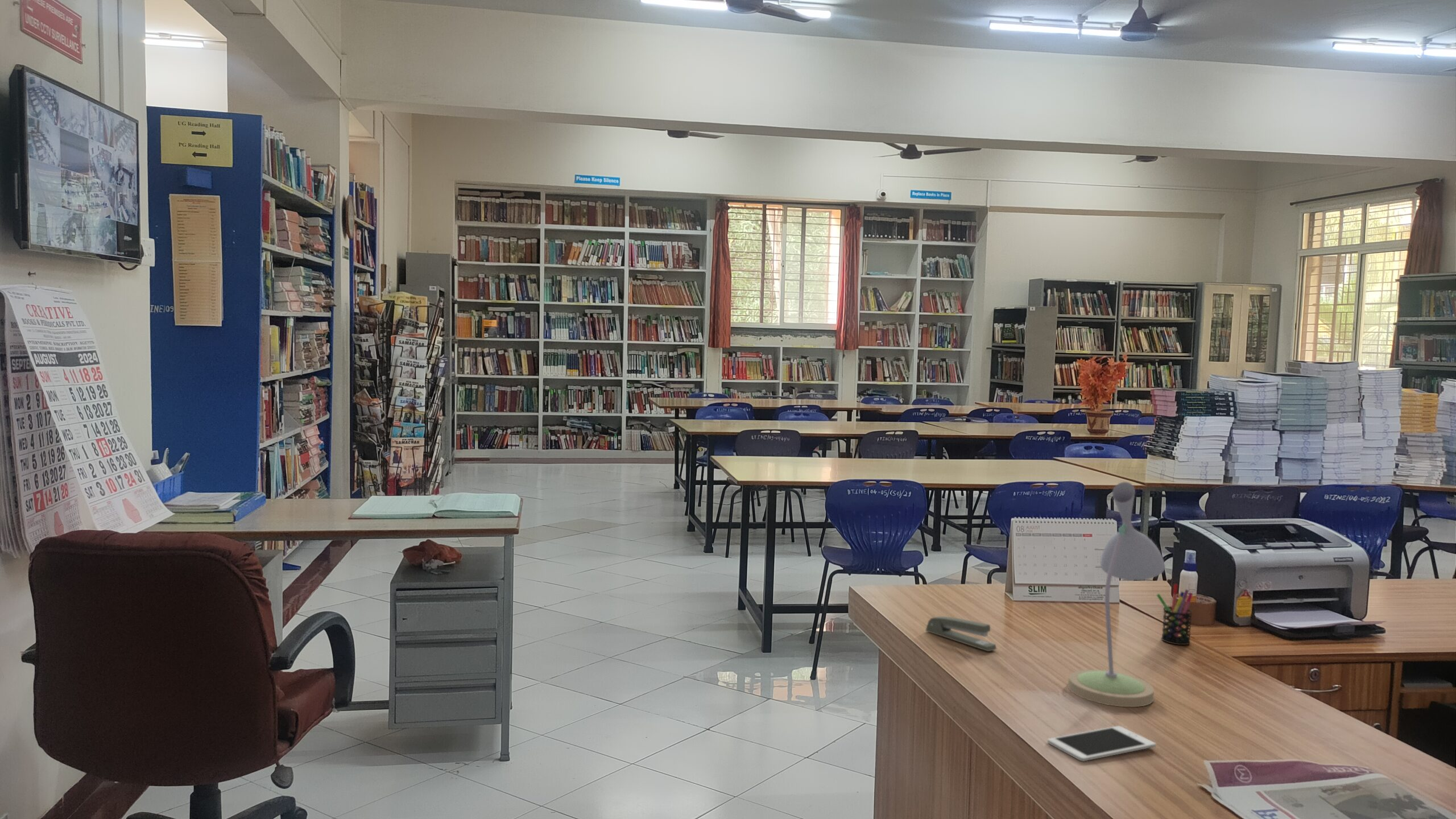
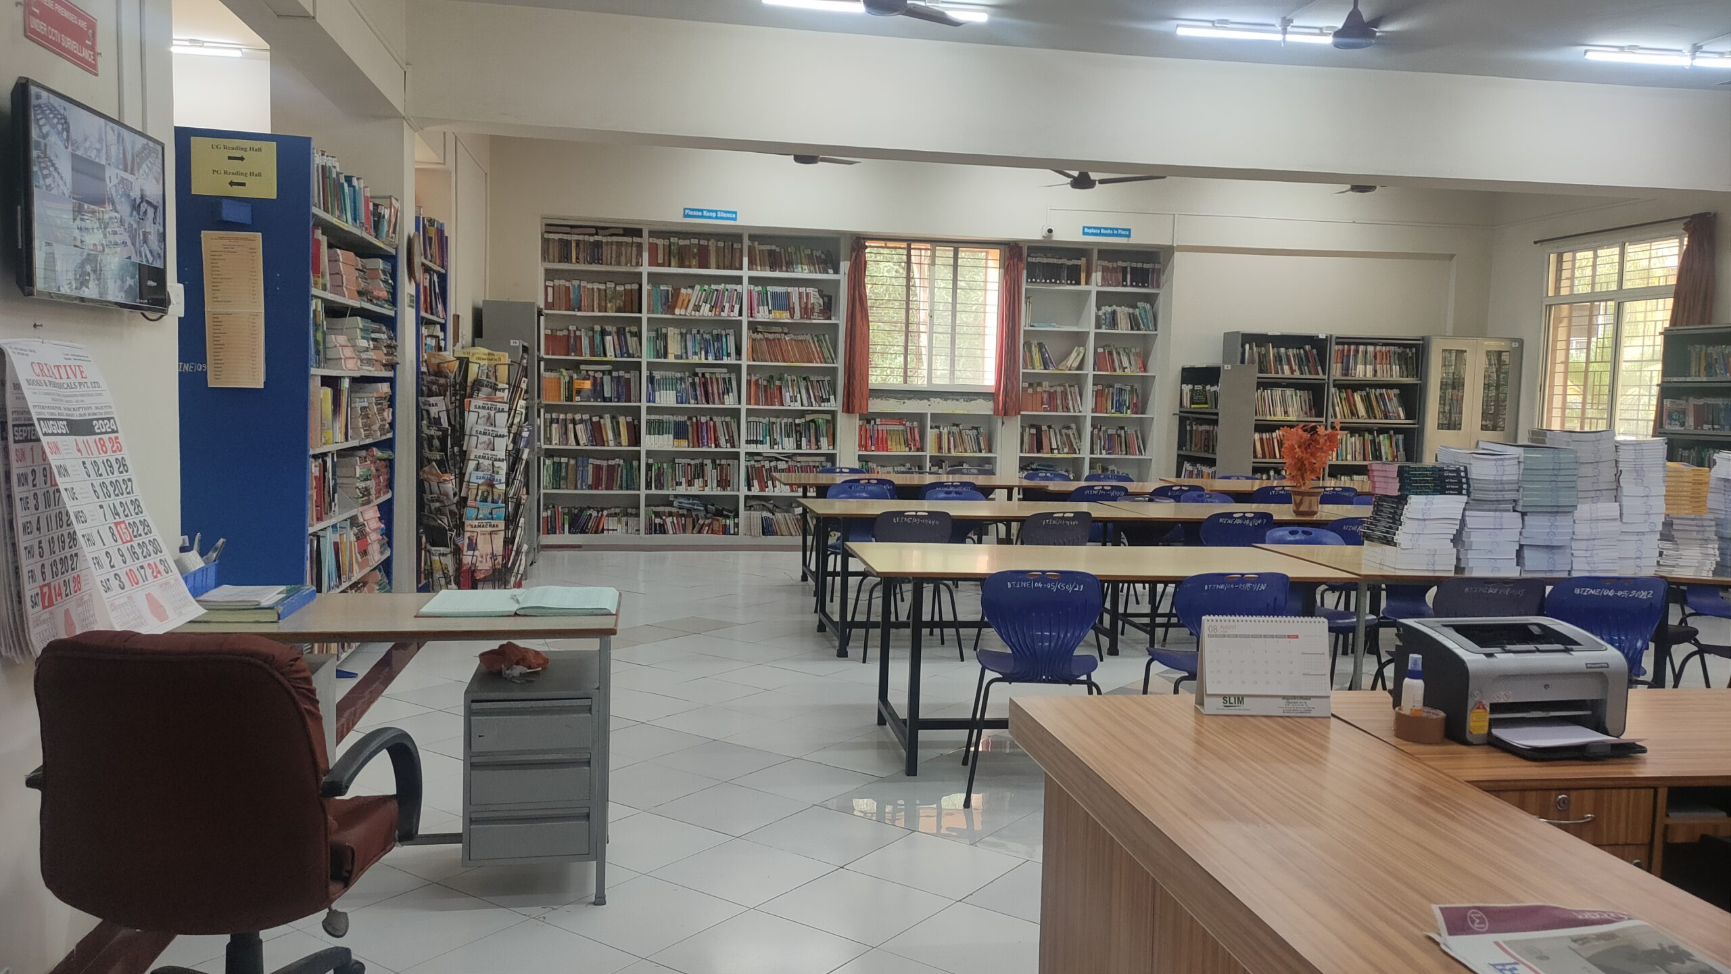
- stapler [925,616,997,652]
- pen holder [1156,584,1193,646]
- cell phone [1047,725,1157,762]
- desk lamp [1067,481,1166,708]
